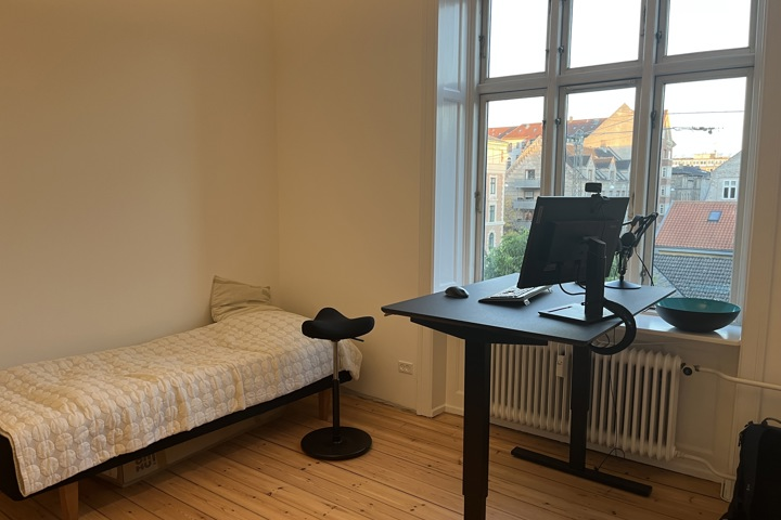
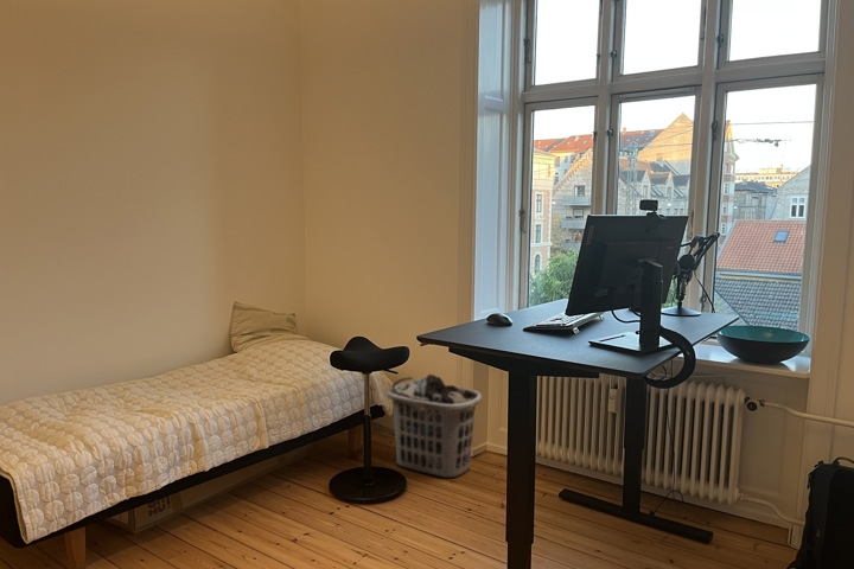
+ clothes hamper [385,373,483,479]
